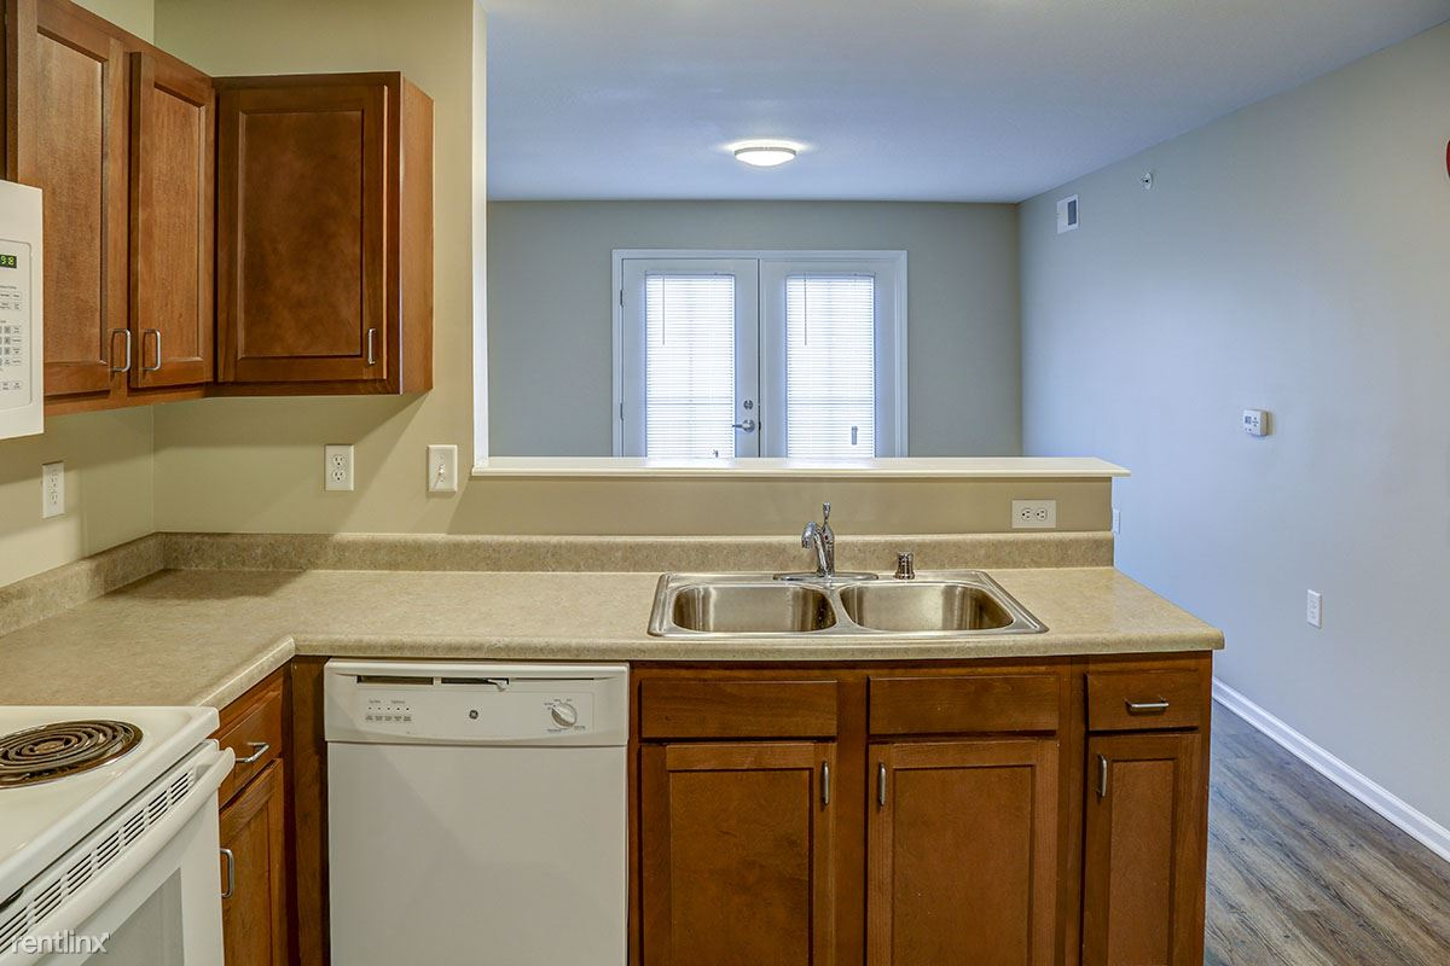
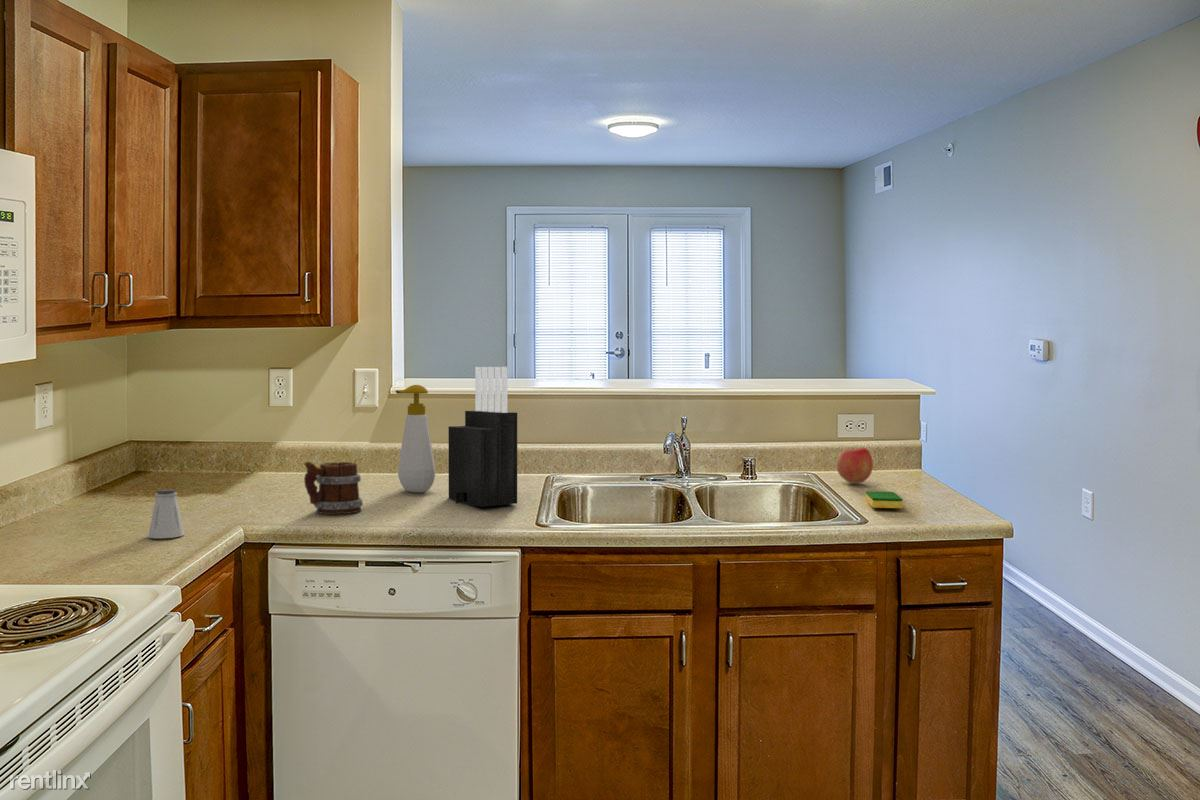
+ soap bottle [395,384,436,493]
+ mug [303,461,364,515]
+ knife block [448,366,518,508]
+ apple [836,447,874,485]
+ saltshaker [147,488,186,539]
+ dish sponge [865,490,904,509]
